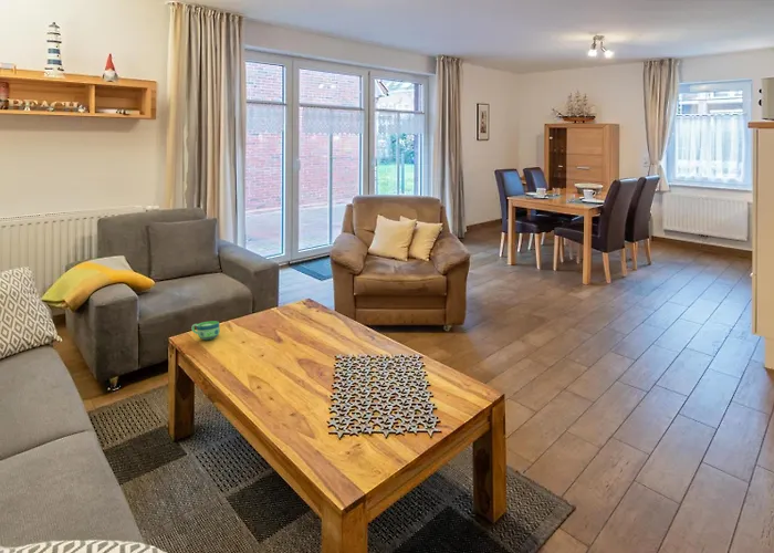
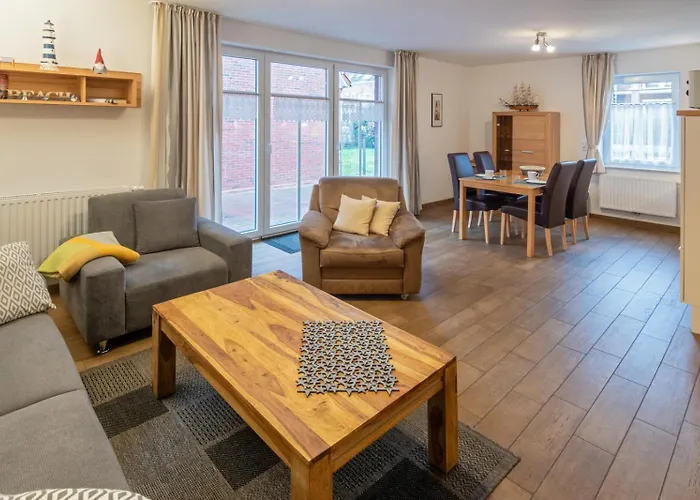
- cup [190,320,221,341]
